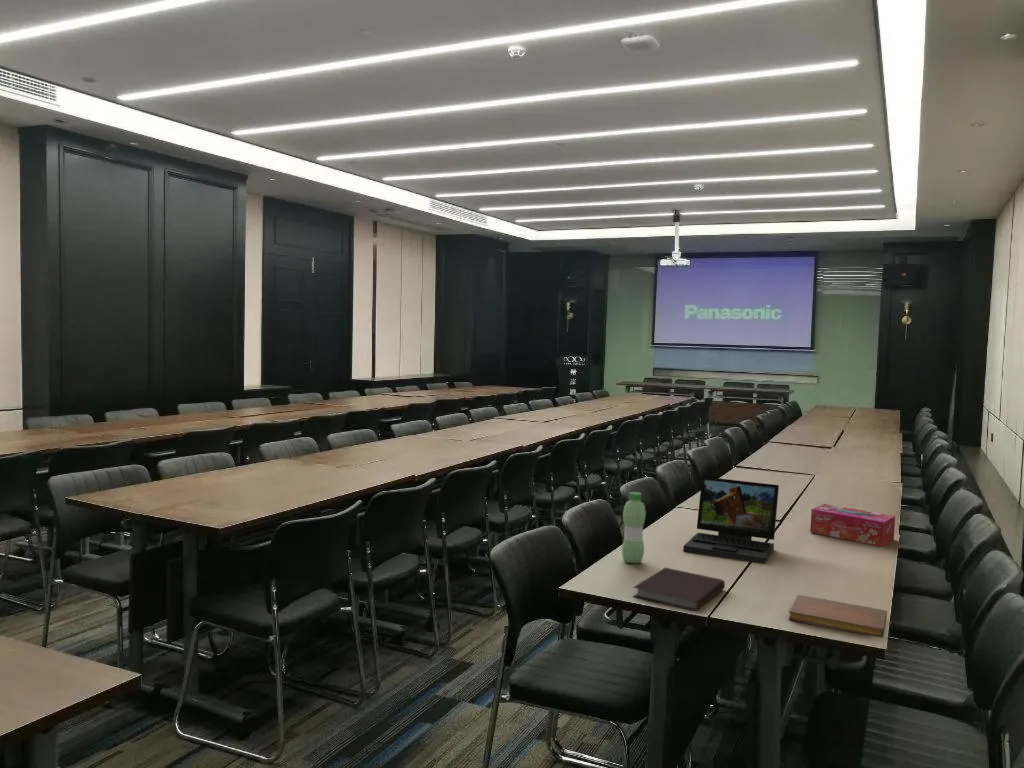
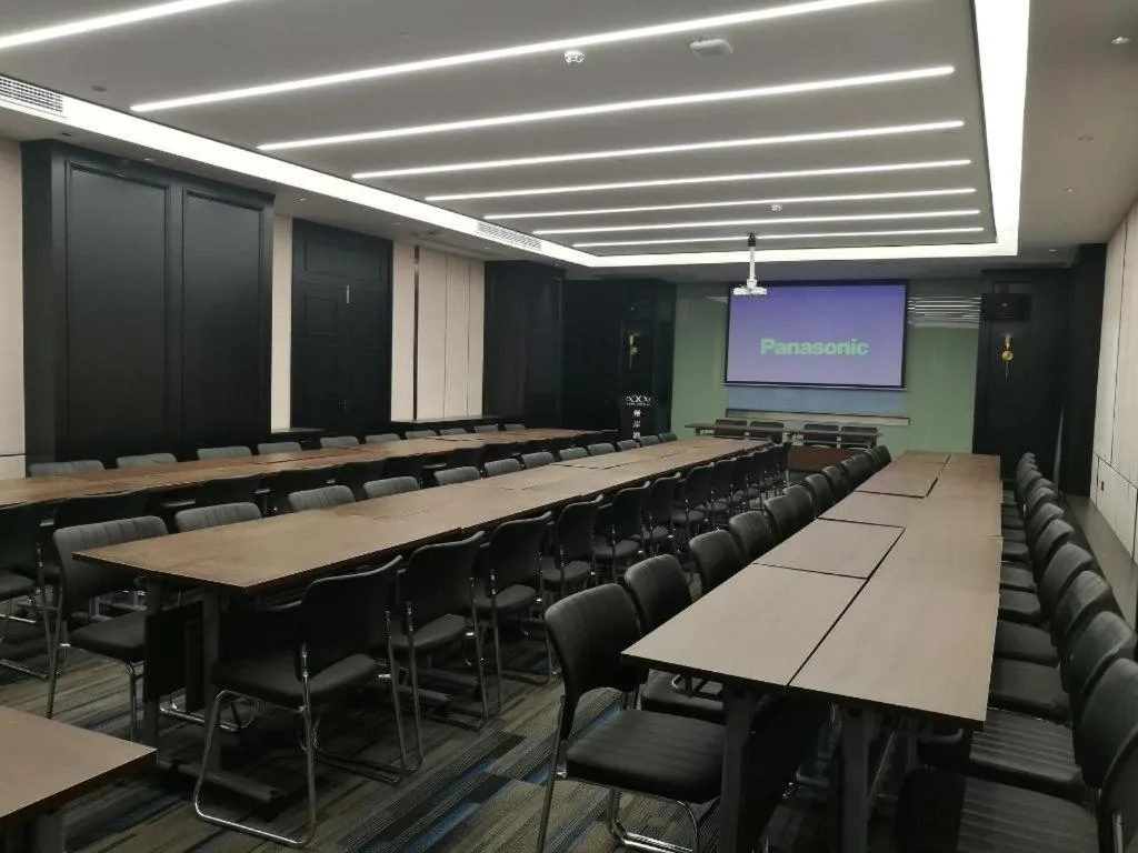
- notebook [632,567,726,612]
- laptop [682,476,780,564]
- tissue box [809,503,896,547]
- water bottle [621,491,647,565]
- notebook [788,594,888,639]
